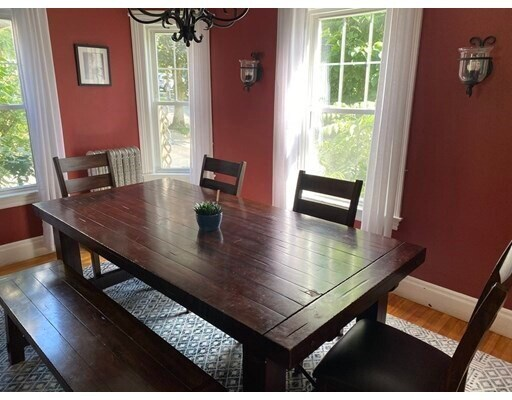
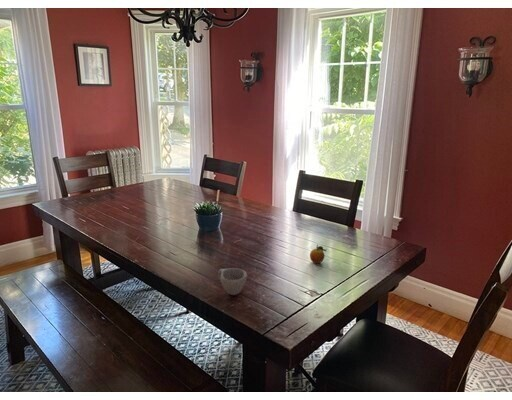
+ cup [217,267,248,296]
+ fruit [309,244,328,264]
